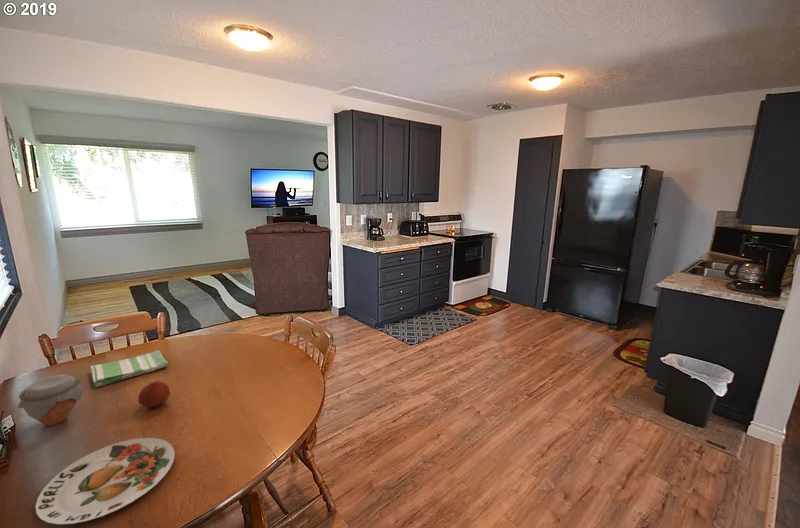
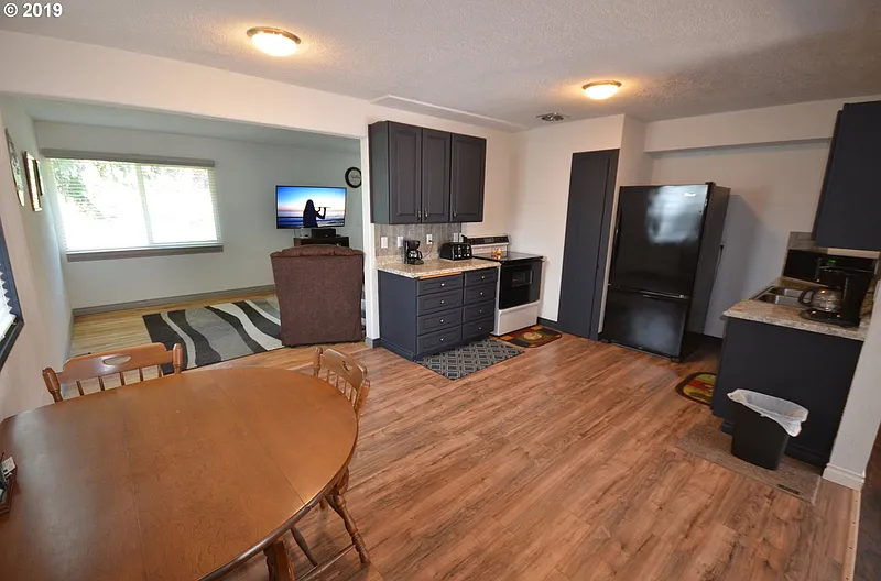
- dish towel [90,350,169,388]
- fruit [137,380,171,408]
- plate [34,437,176,526]
- jar [17,373,84,427]
